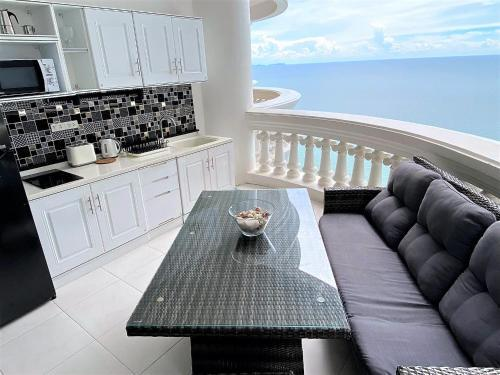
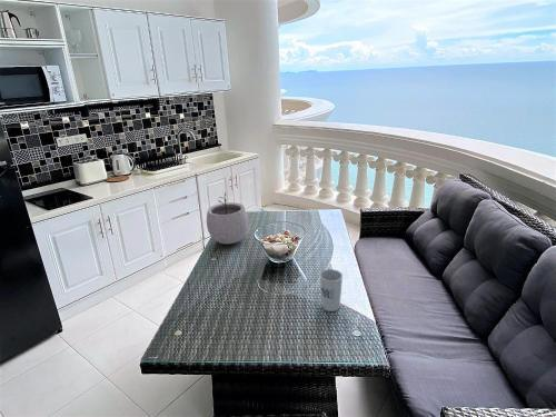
+ plant pot [206,192,249,246]
+ cup [319,268,344,312]
